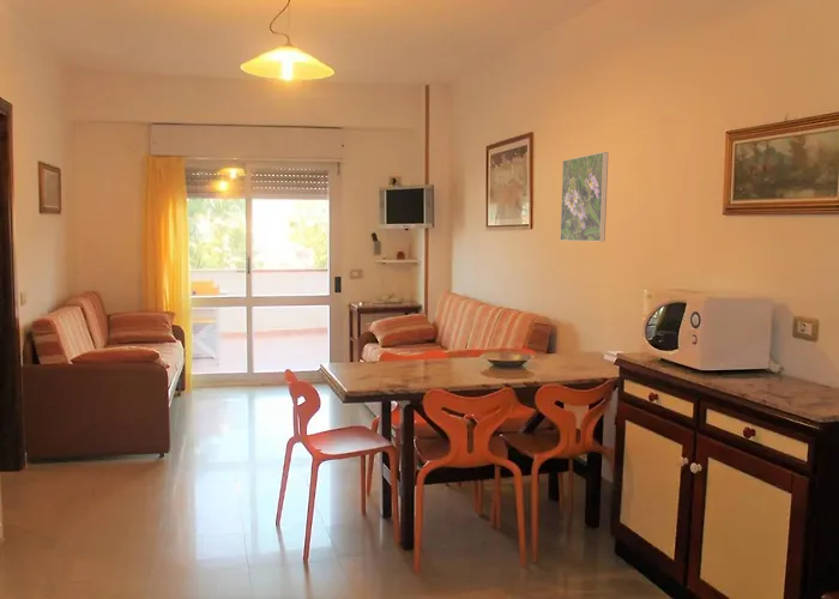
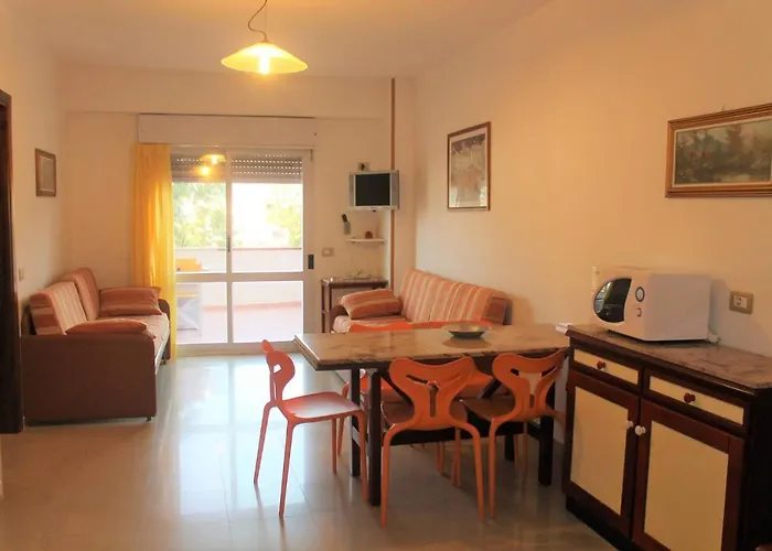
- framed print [559,151,610,243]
